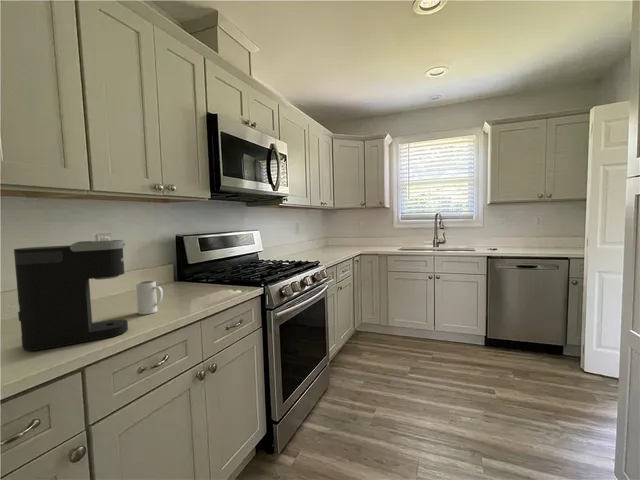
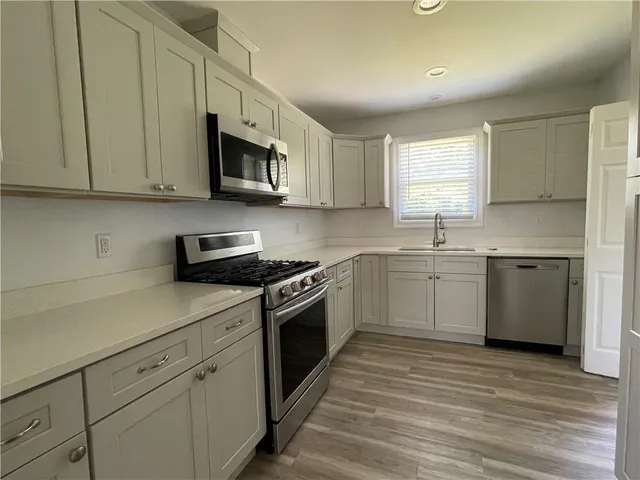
- mug [135,280,164,315]
- coffee maker [13,239,129,352]
